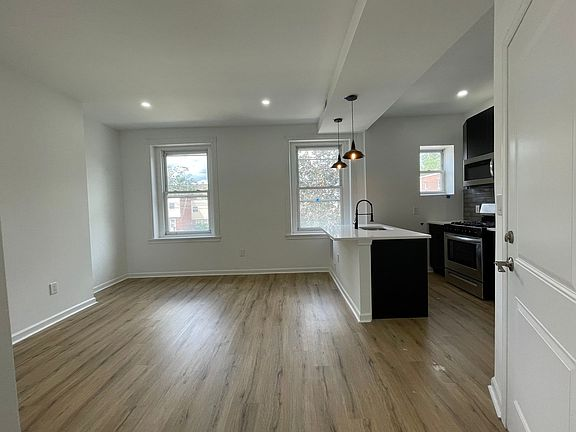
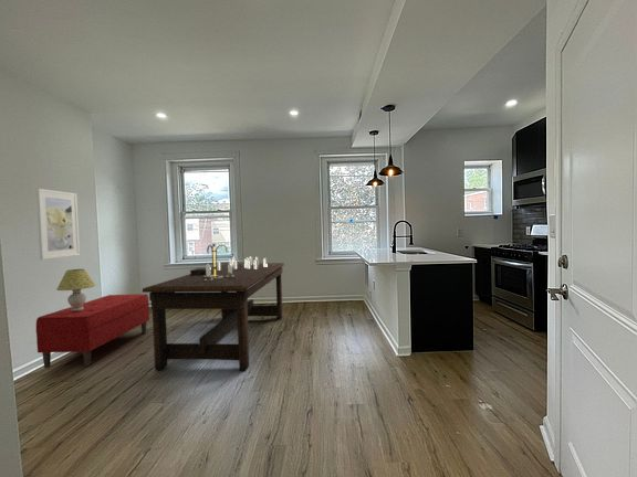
+ bench [35,294,150,369]
+ dining table [142,243,285,372]
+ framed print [35,188,81,261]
+ table lamp [55,268,96,311]
